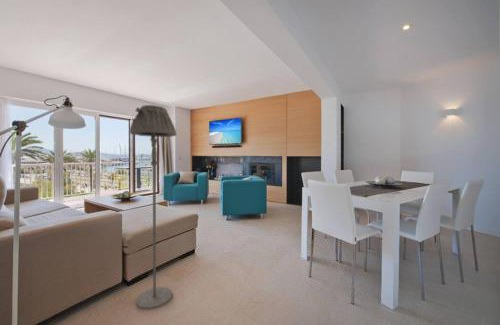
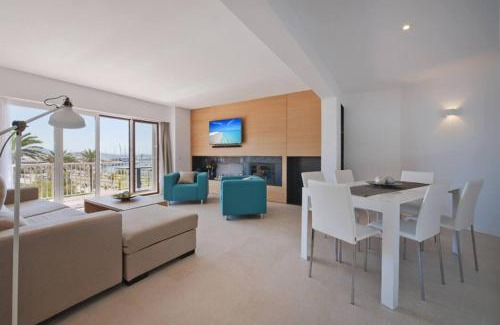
- floor lamp [129,104,178,311]
